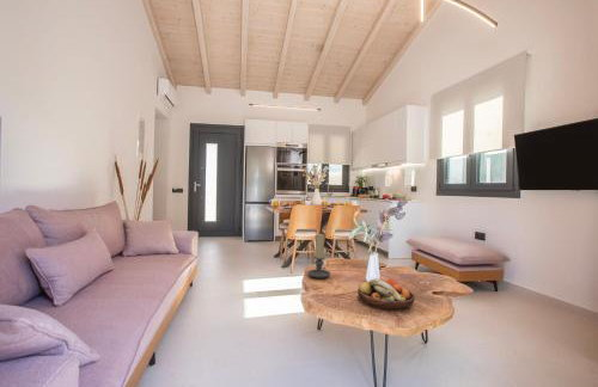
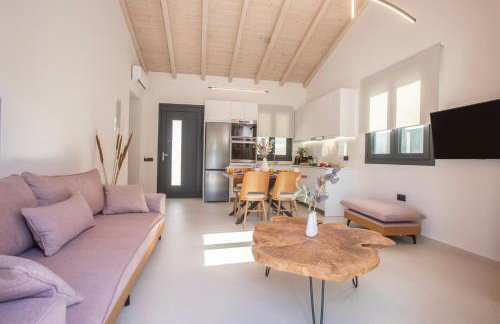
- fruit bowl [356,277,416,311]
- candle holder [306,233,331,280]
